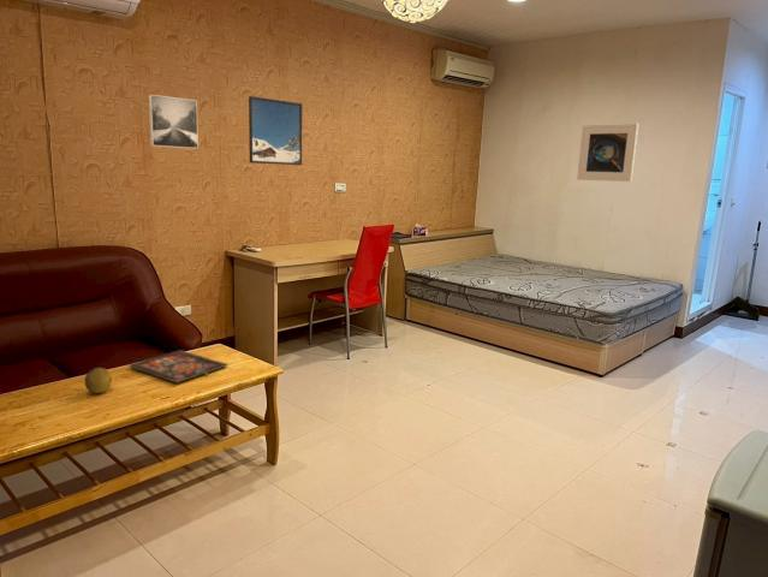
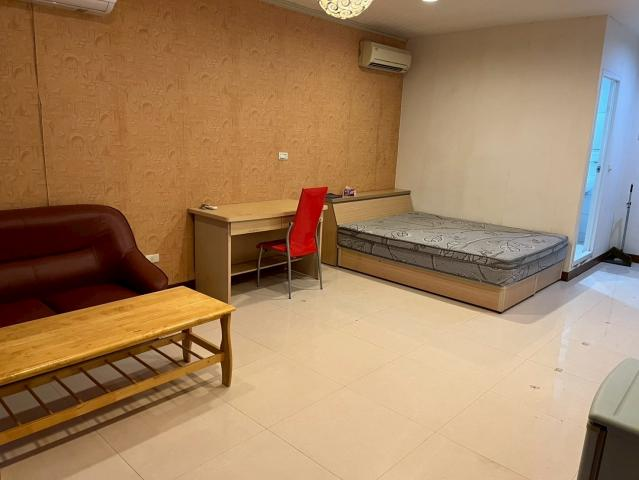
- board game [129,349,228,385]
- fruit [83,367,113,394]
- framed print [147,94,200,150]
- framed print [248,95,303,166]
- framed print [576,123,639,183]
